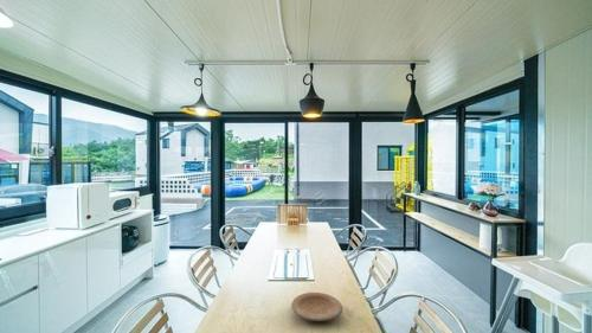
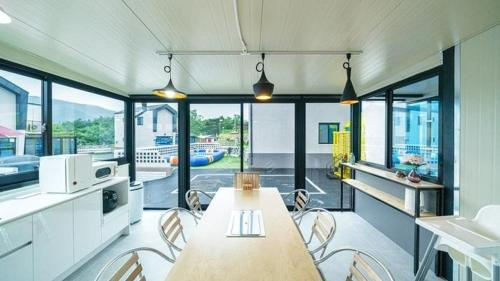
- plate [290,292,343,322]
